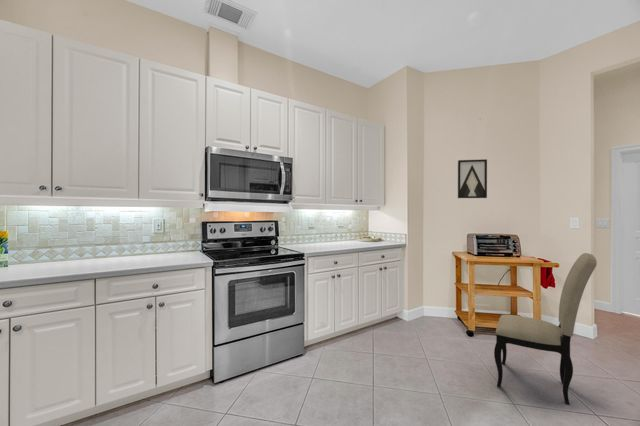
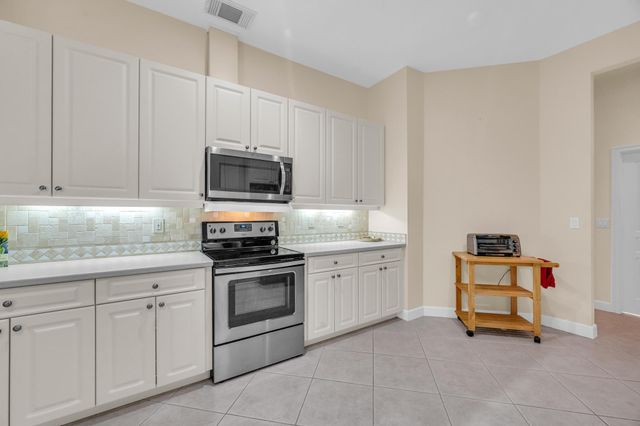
- dining chair [493,252,598,406]
- wall art [457,158,488,199]
